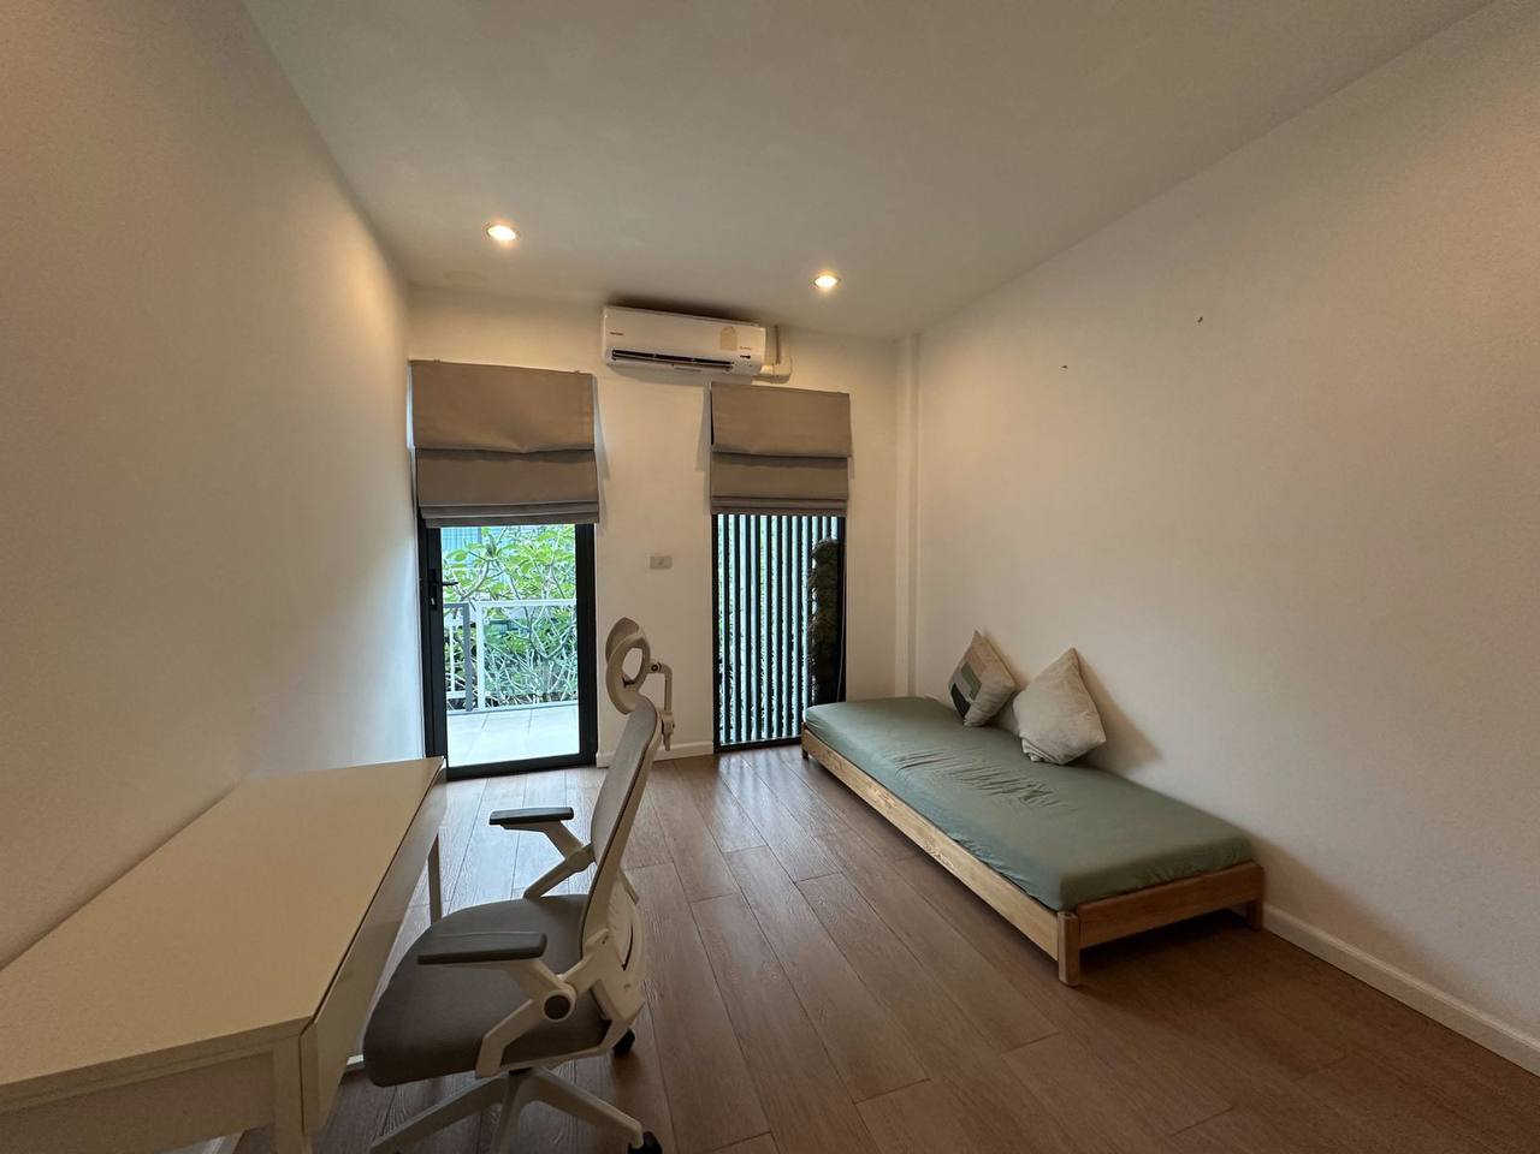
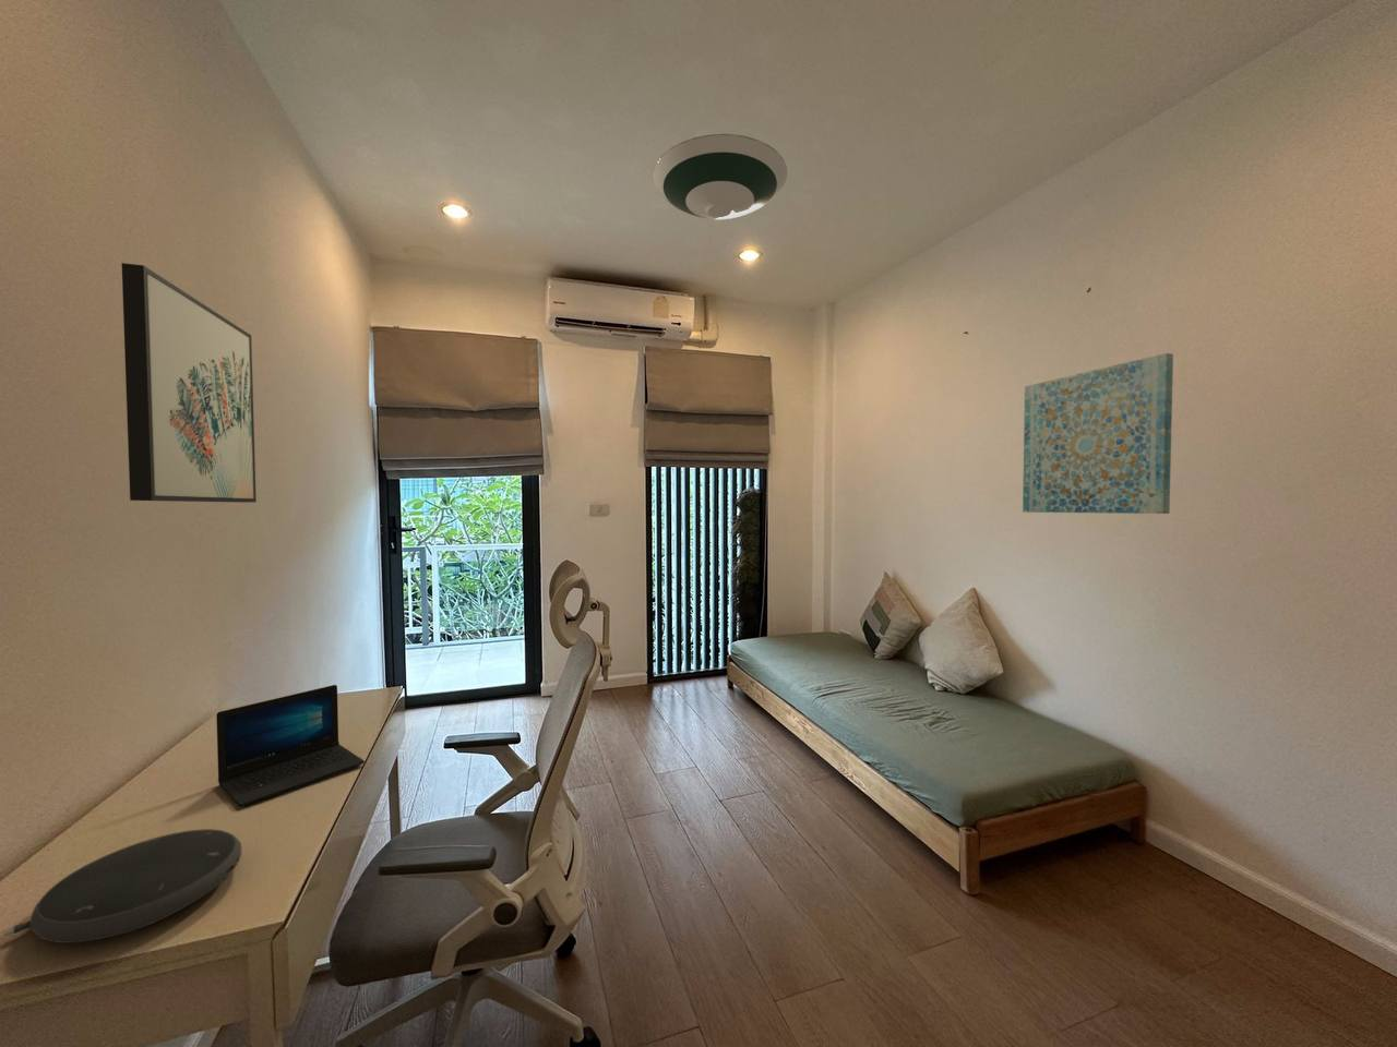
+ wall art [1022,352,1175,515]
+ laptop [215,684,365,807]
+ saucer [651,133,788,220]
+ wall art [120,262,257,504]
+ speaker [4,828,242,945]
